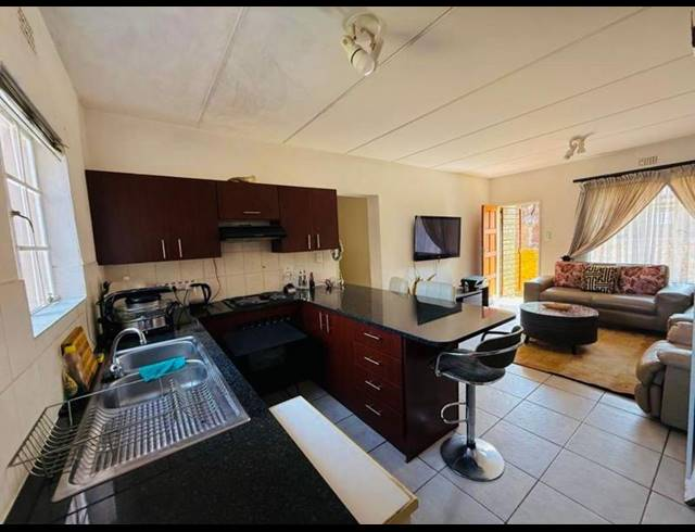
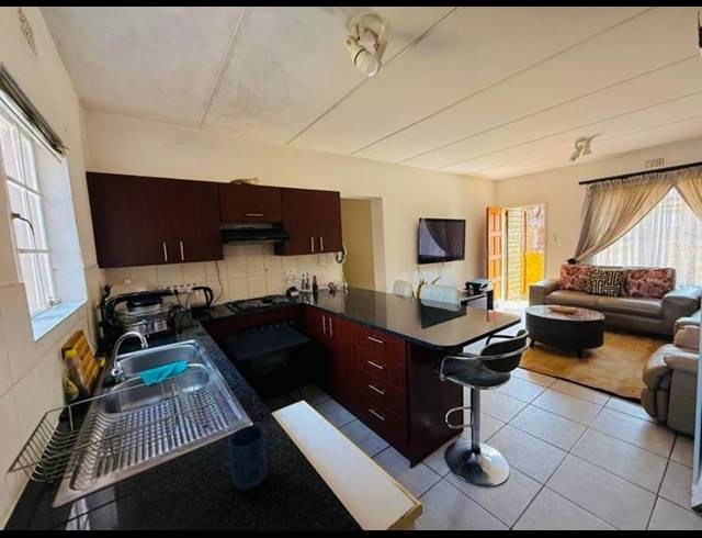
+ mug [227,424,268,491]
